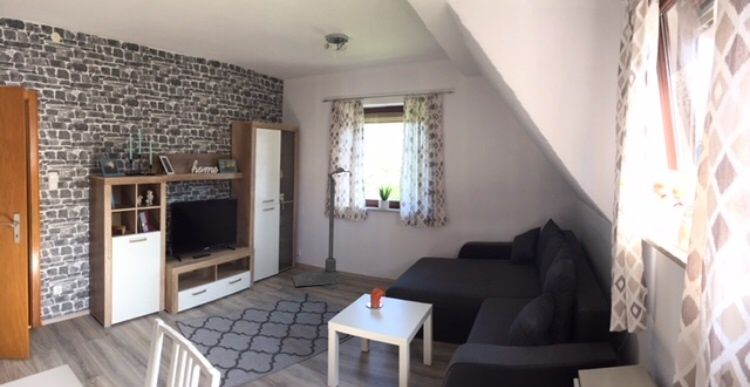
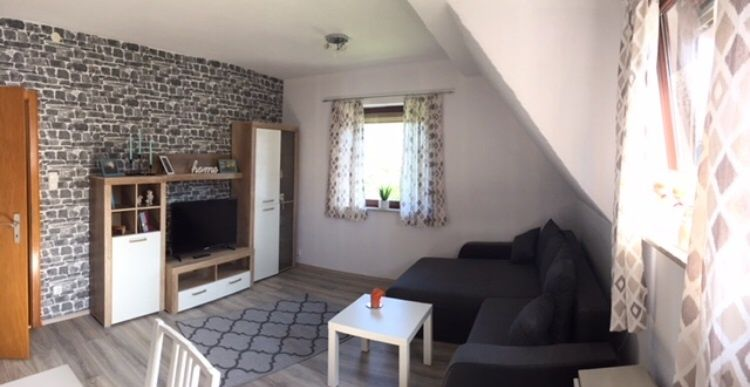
- street lamp [291,166,351,287]
